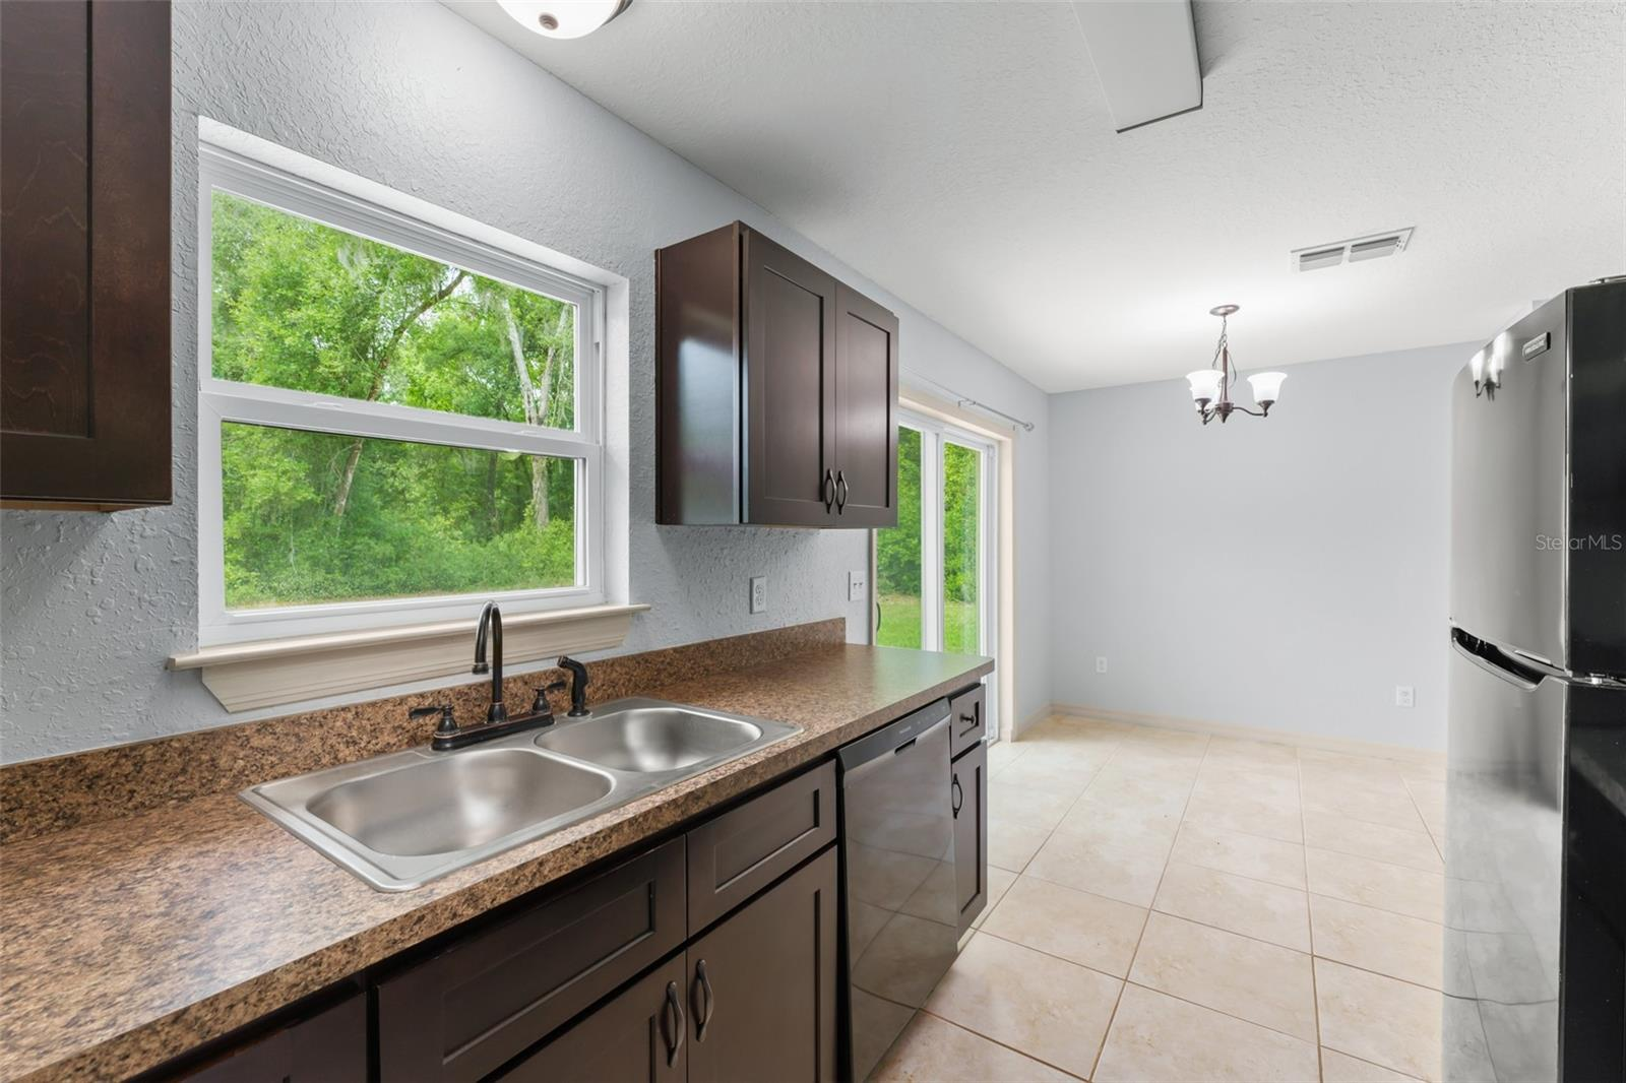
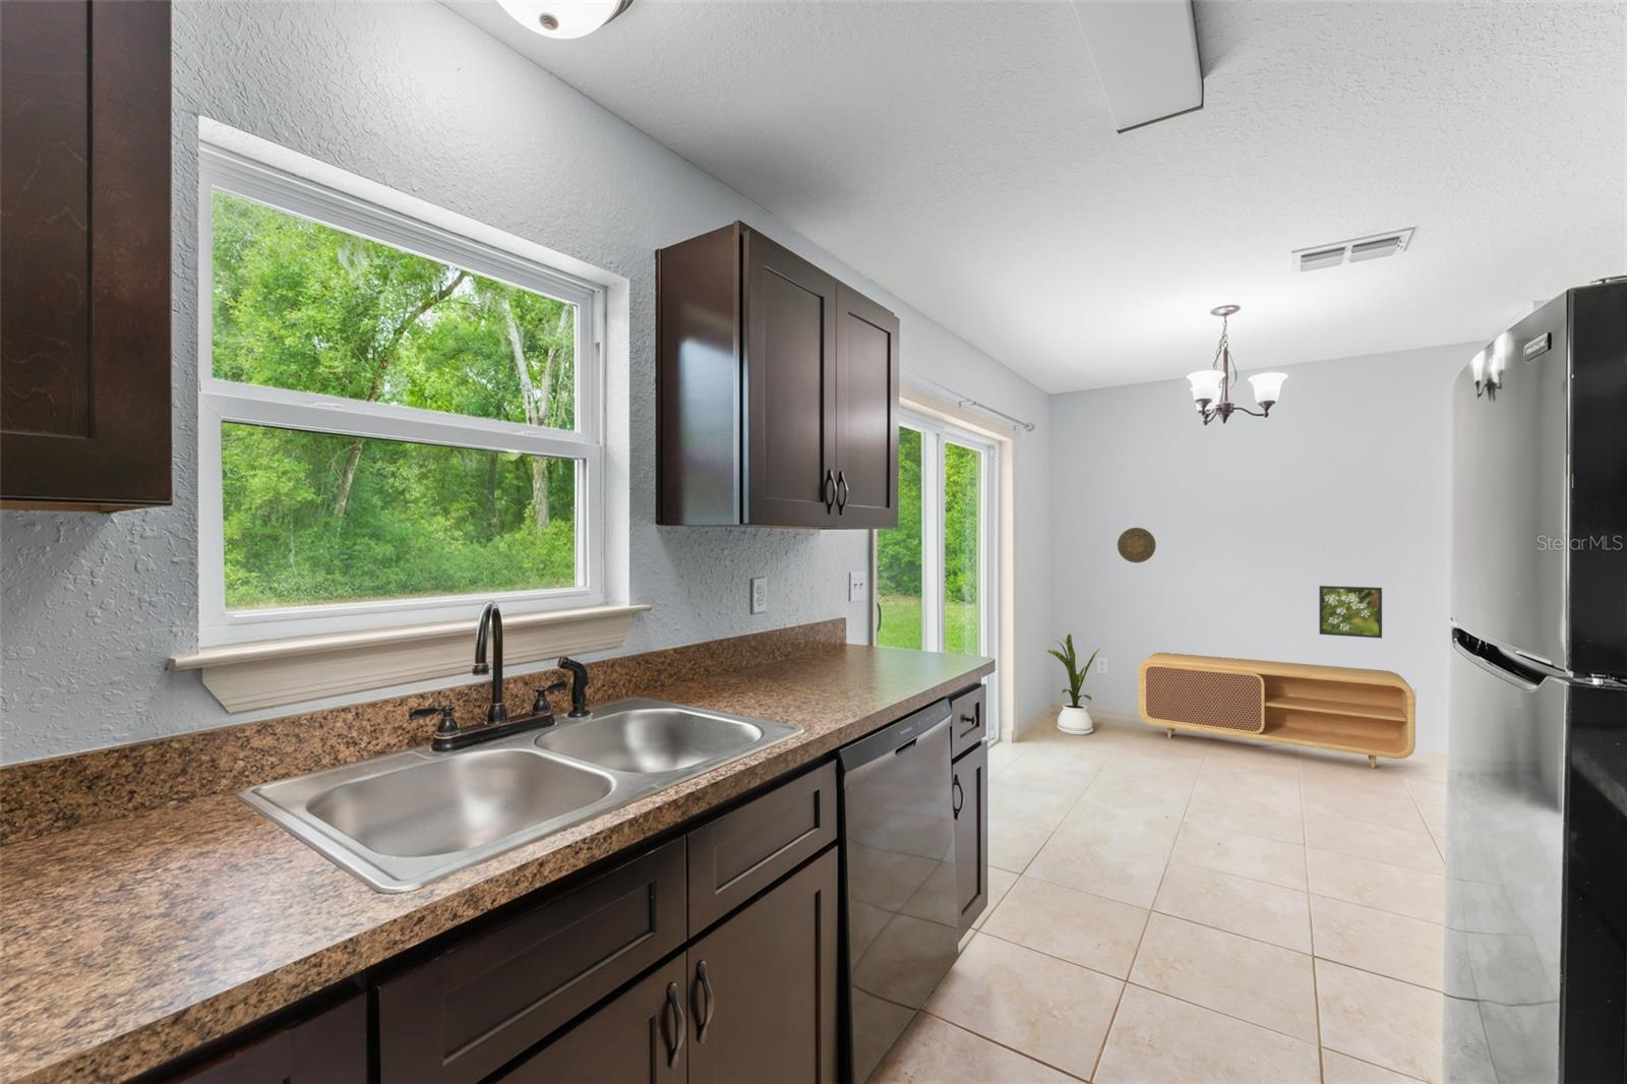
+ house plant [1046,634,1101,737]
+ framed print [1317,584,1383,640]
+ decorative plate [1117,526,1158,564]
+ tv stand [1138,652,1417,768]
